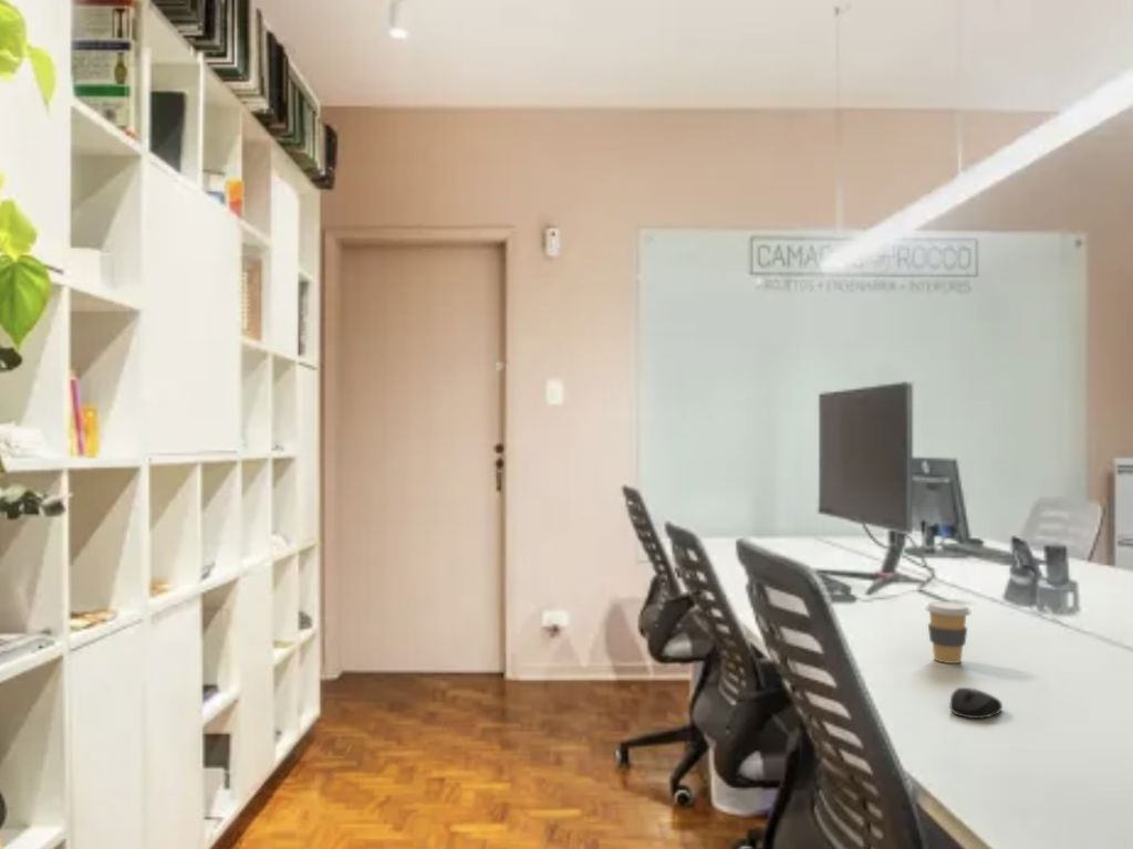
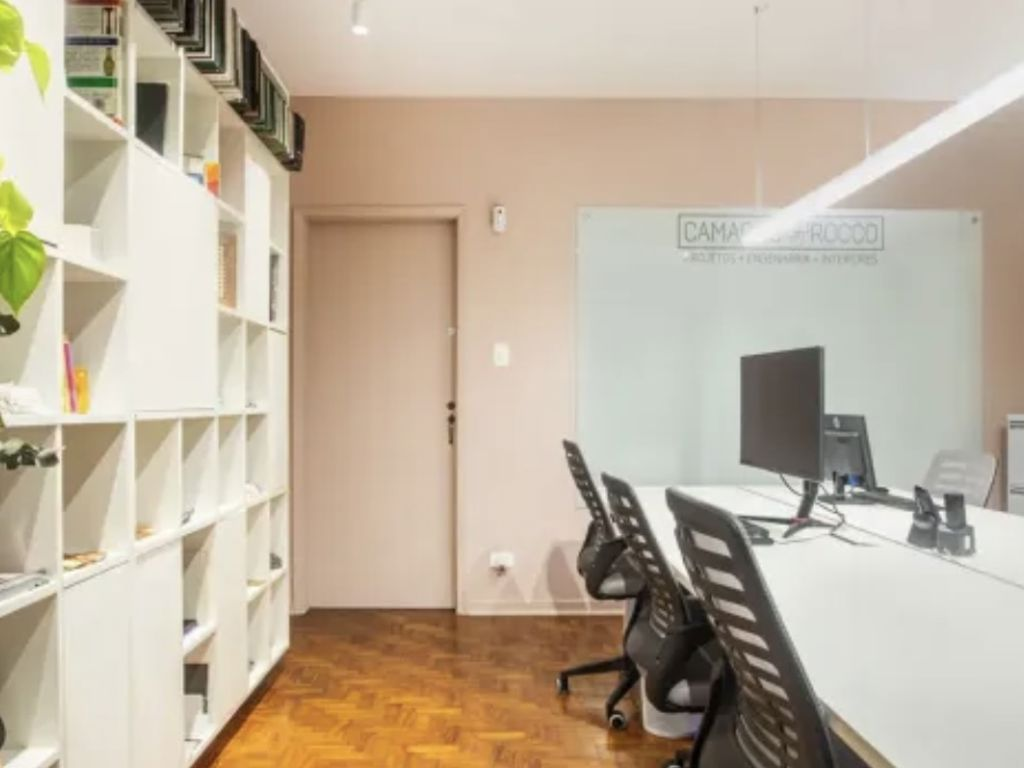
- coffee cup [925,600,971,664]
- mouse [948,686,1004,720]
